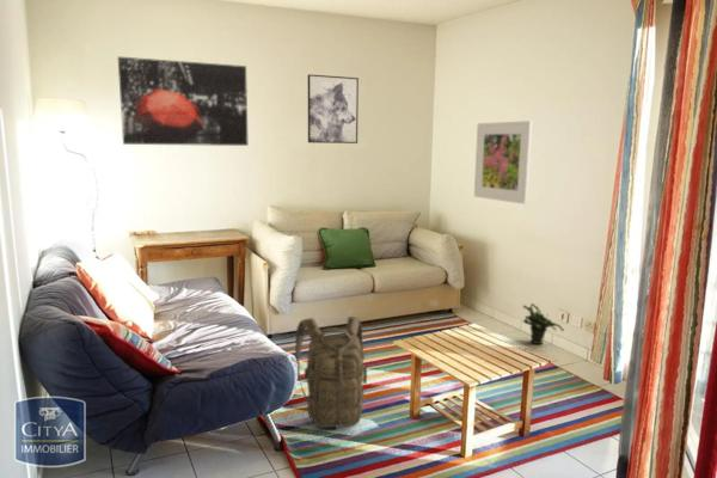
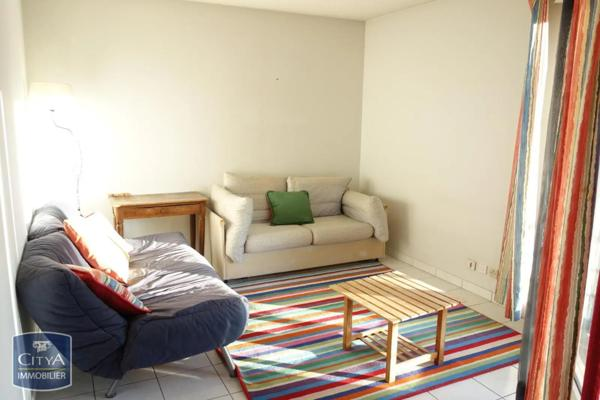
- wall art [117,55,250,147]
- wall art [307,73,360,145]
- potted plant [522,302,565,345]
- backpack [294,315,368,429]
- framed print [473,120,533,206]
